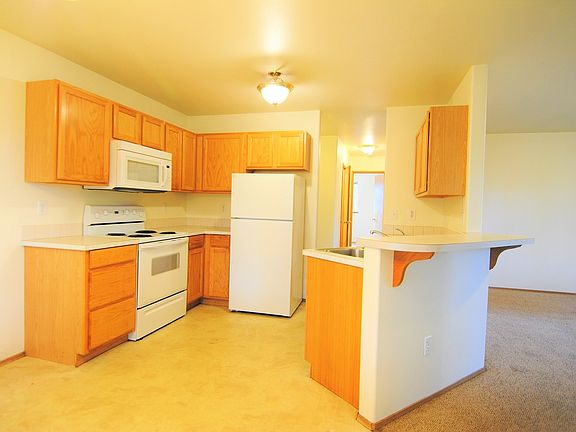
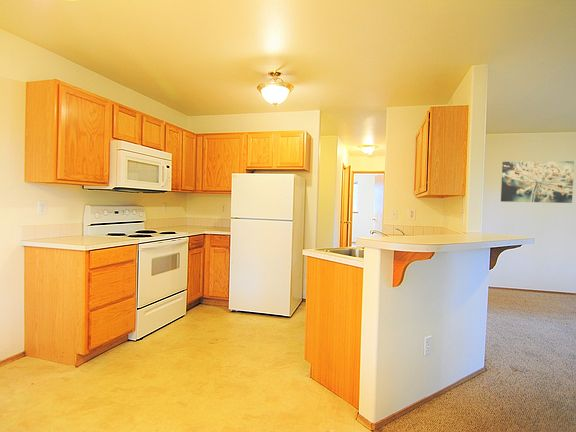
+ wall art [500,160,575,204]
